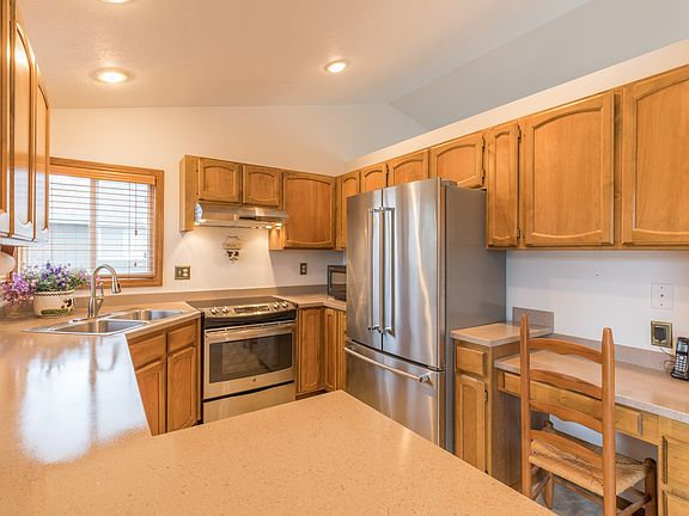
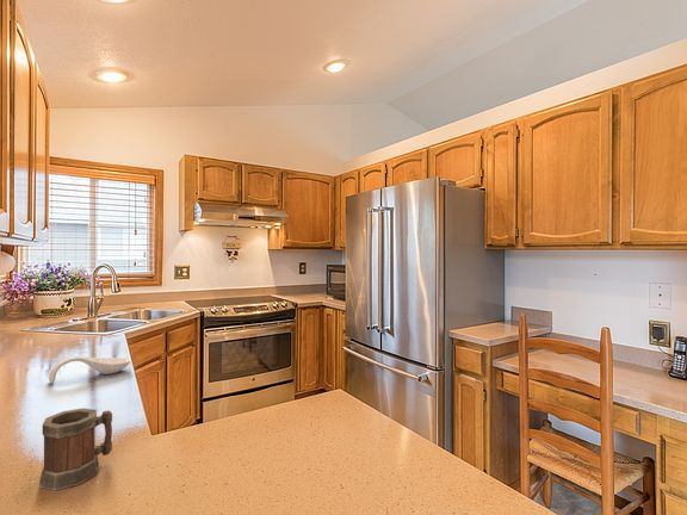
+ spoon rest [48,355,131,384]
+ mug [38,407,113,491]
